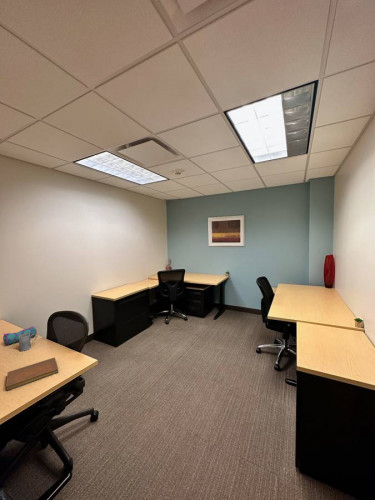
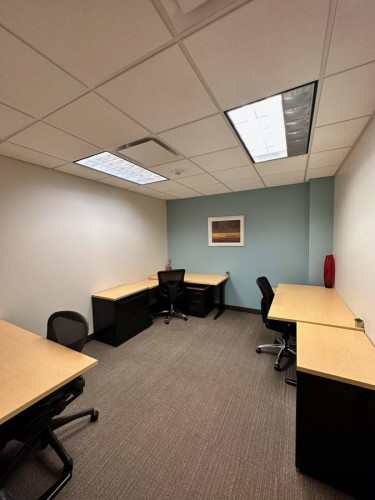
- mug [18,333,39,352]
- pencil case [2,325,38,346]
- notebook [5,357,59,391]
